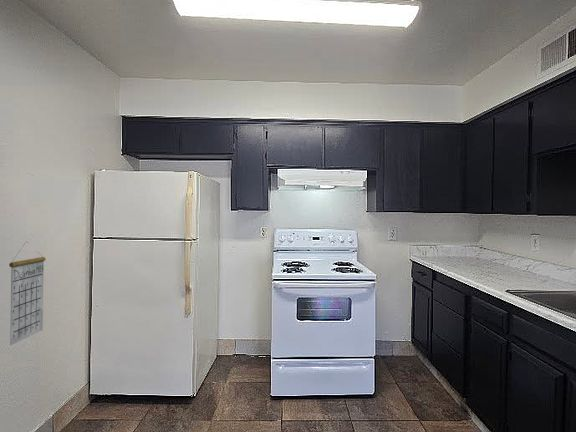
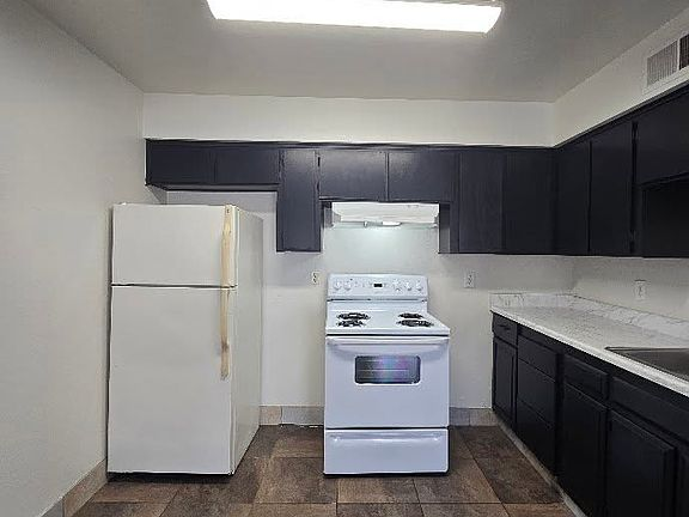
- calendar [8,240,46,346]
